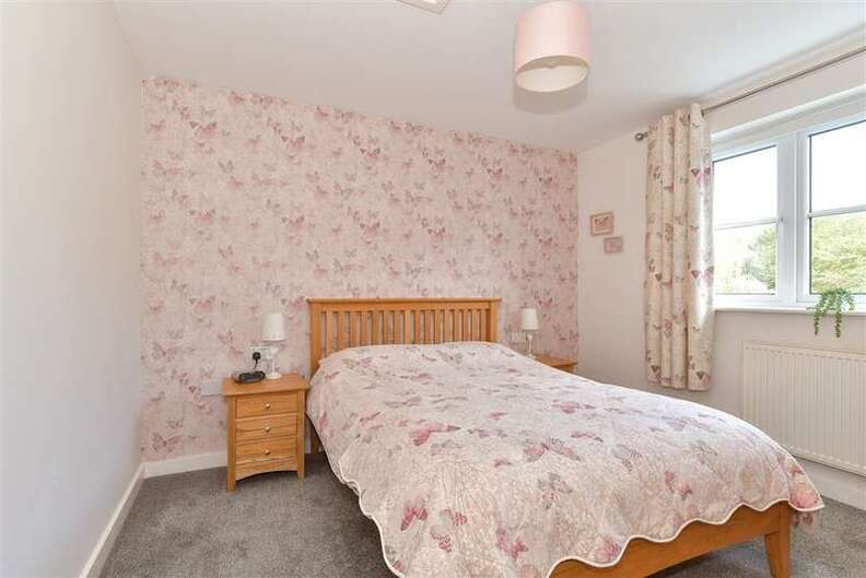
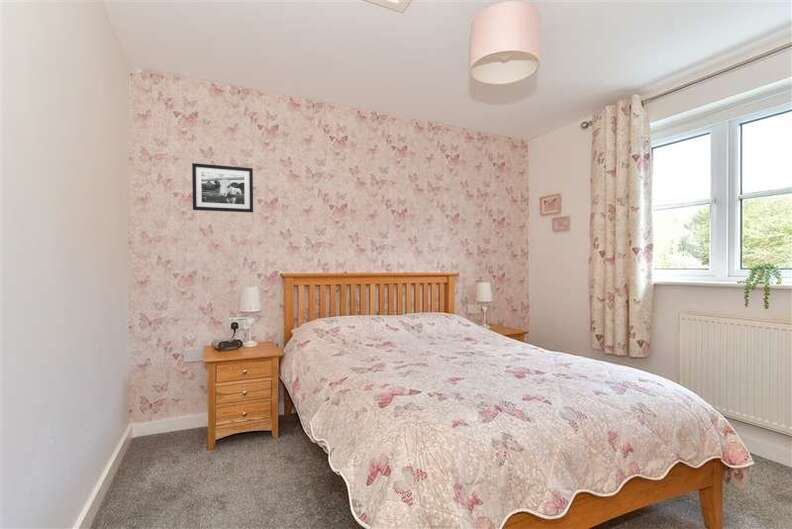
+ picture frame [191,162,254,213]
